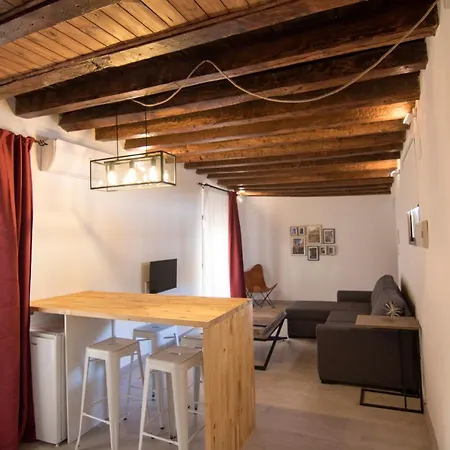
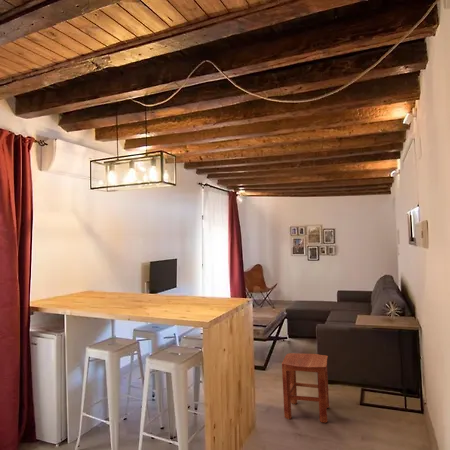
+ stool [281,352,330,423]
